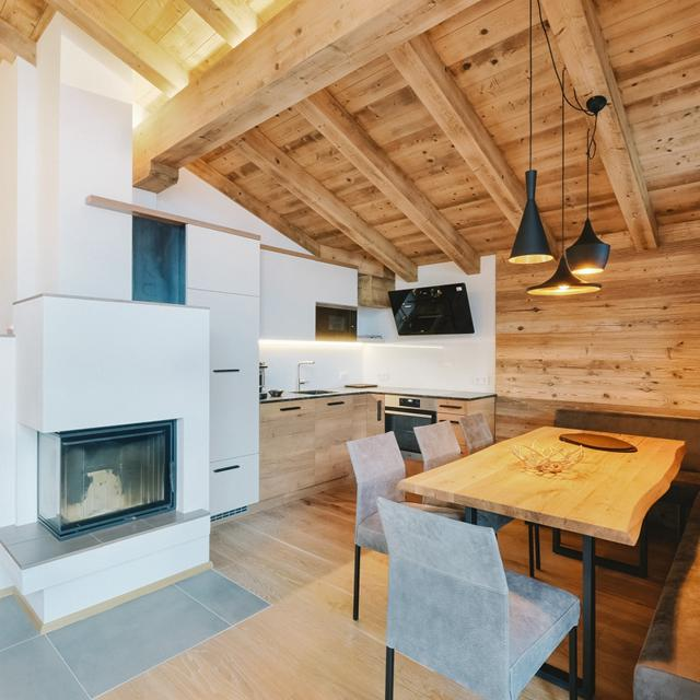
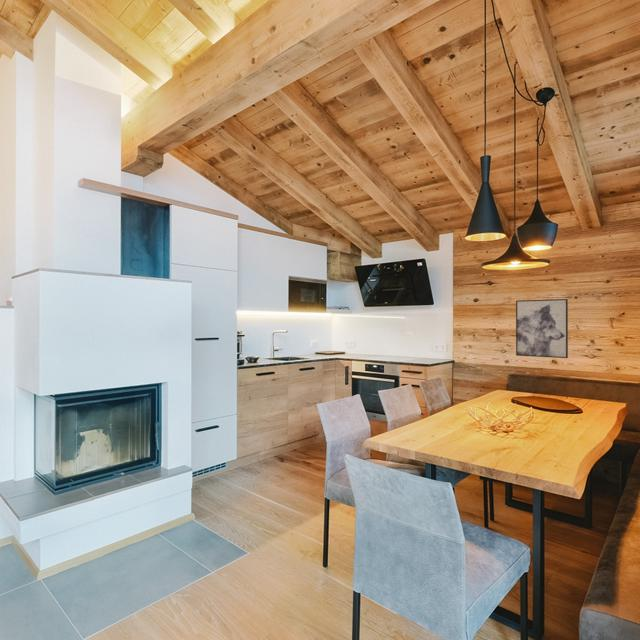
+ wall art [515,298,569,359]
